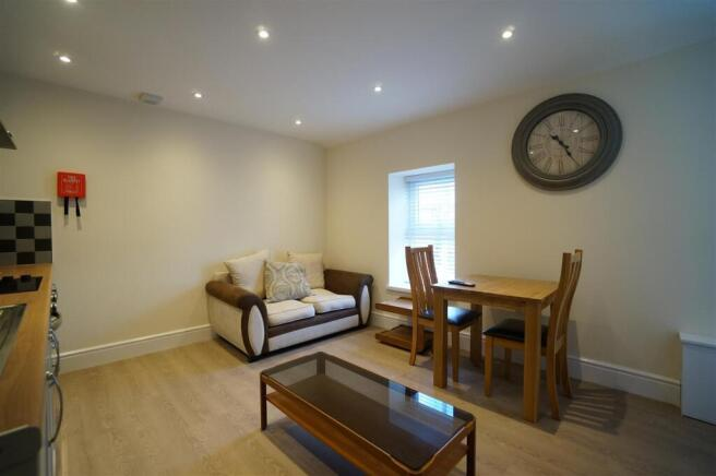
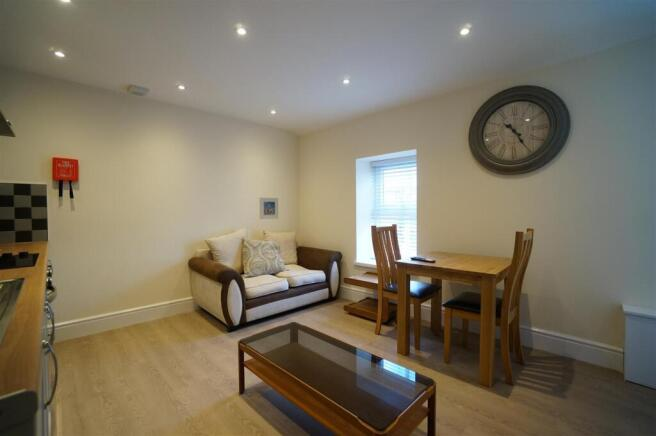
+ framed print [259,197,279,220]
